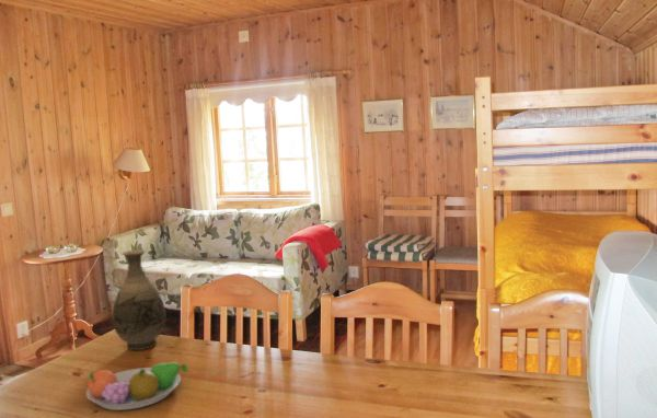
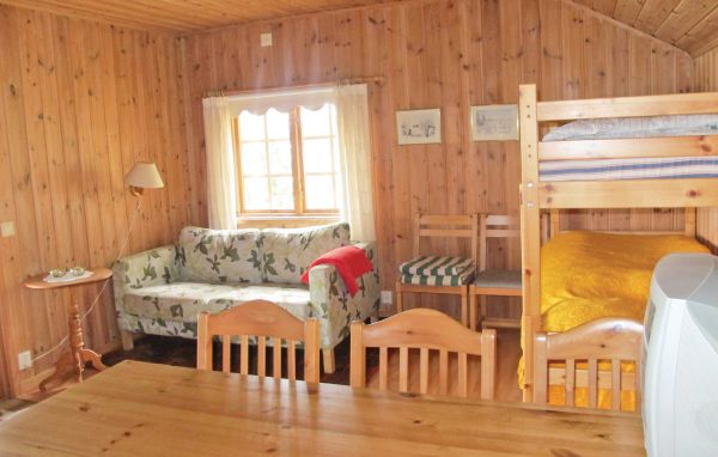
- vase [112,248,166,351]
- fruit bowl [84,361,188,411]
